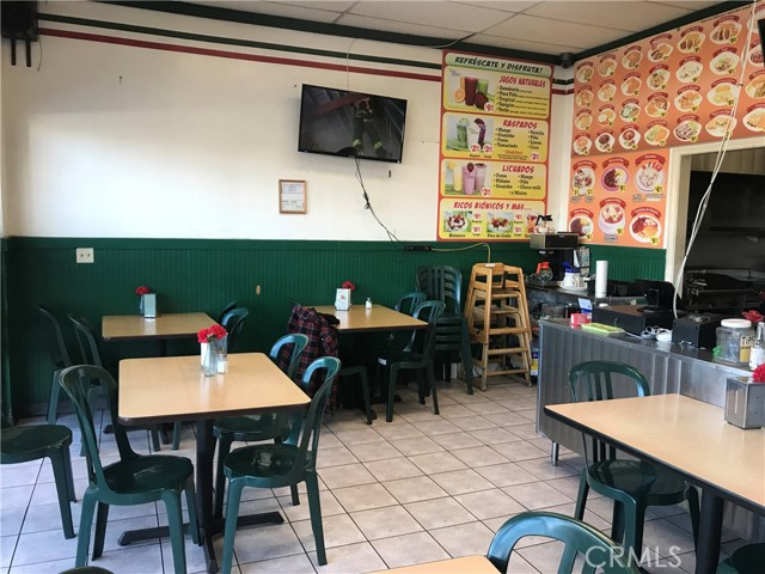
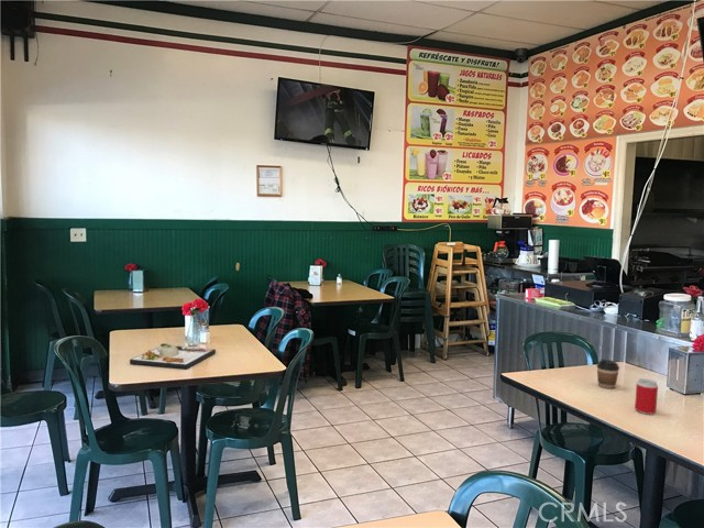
+ dinner plate [129,342,217,371]
+ beverage can [634,377,659,415]
+ coffee cup [596,359,620,389]
